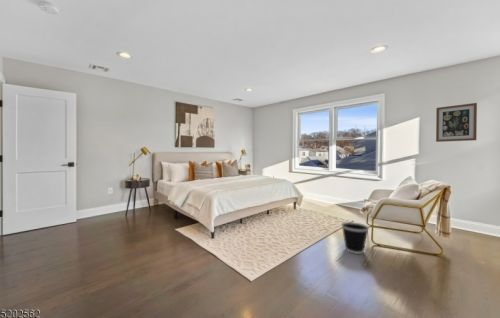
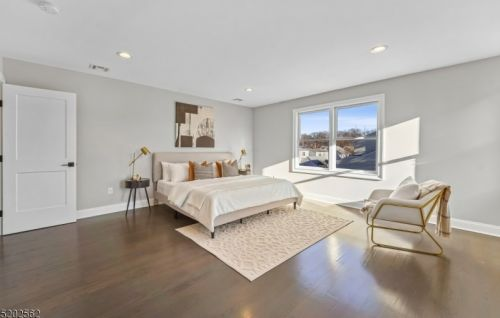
- wastebasket [340,221,370,255]
- wall art [435,102,478,143]
